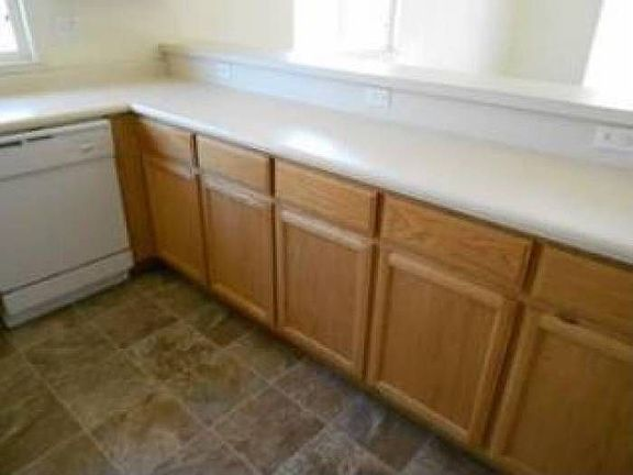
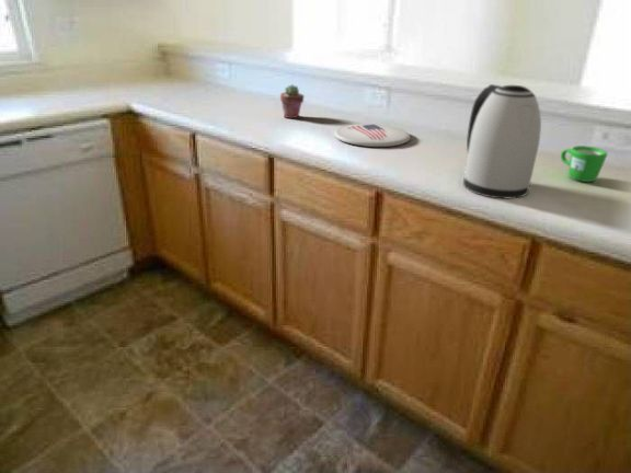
+ kettle [462,83,542,199]
+ plate [333,123,412,148]
+ potted succulent [279,83,306,119]
+ mug [560,145,608,183]
